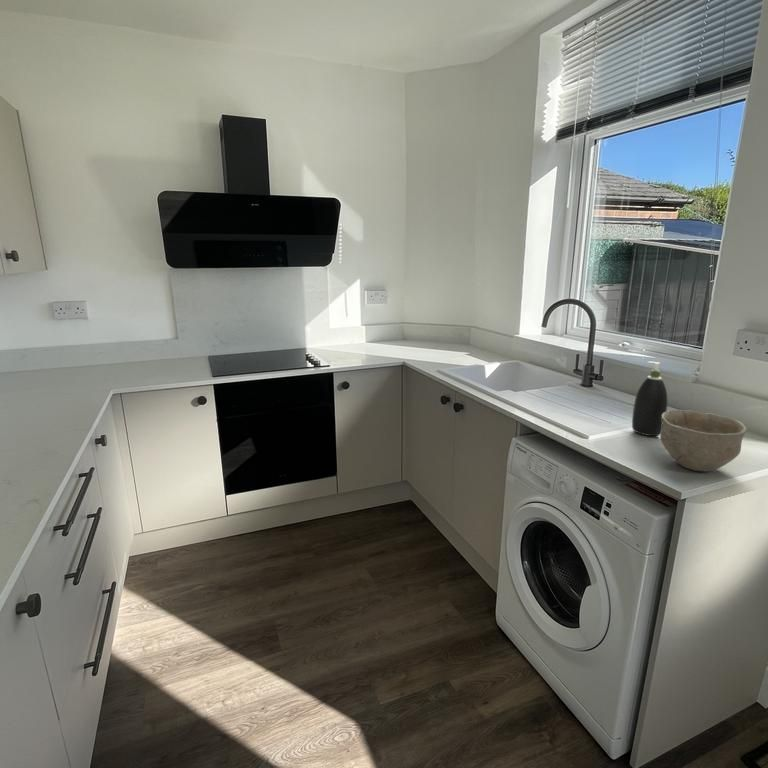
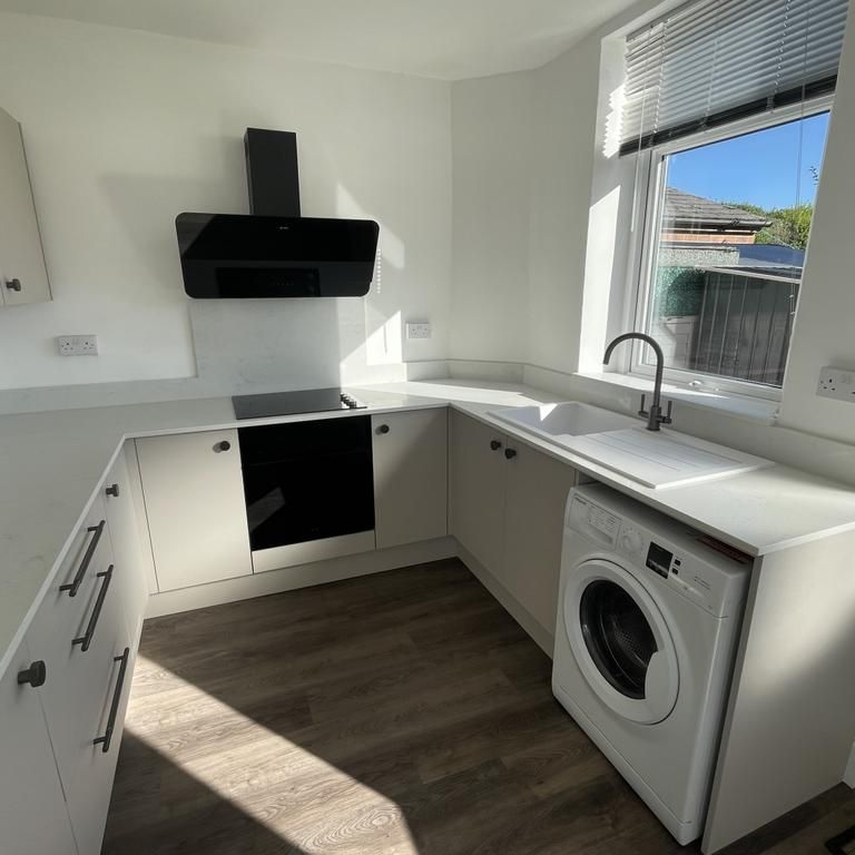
- soap dispenser [631,360,668,437]
- bowl [659,409,748,473]
